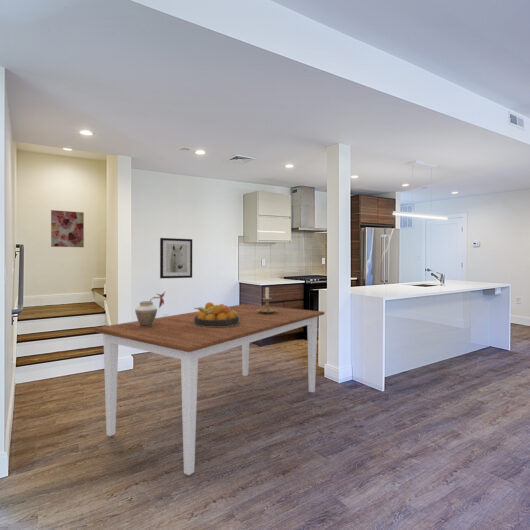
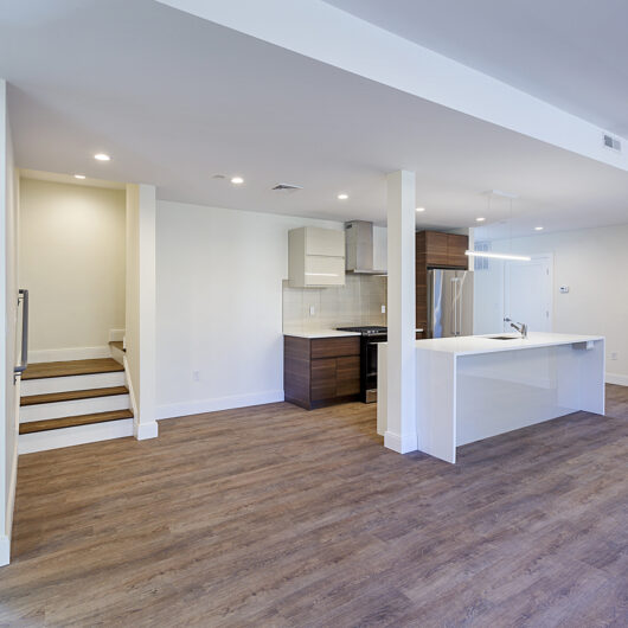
- wall art [50,209,85,248]
- dining table [92,303,326,476]
- wall art [159,237,193,279]
- candle holder [257,286,278,313]
- vase [134,291,166,327]
- fruit bowl [193,301,239,327]
